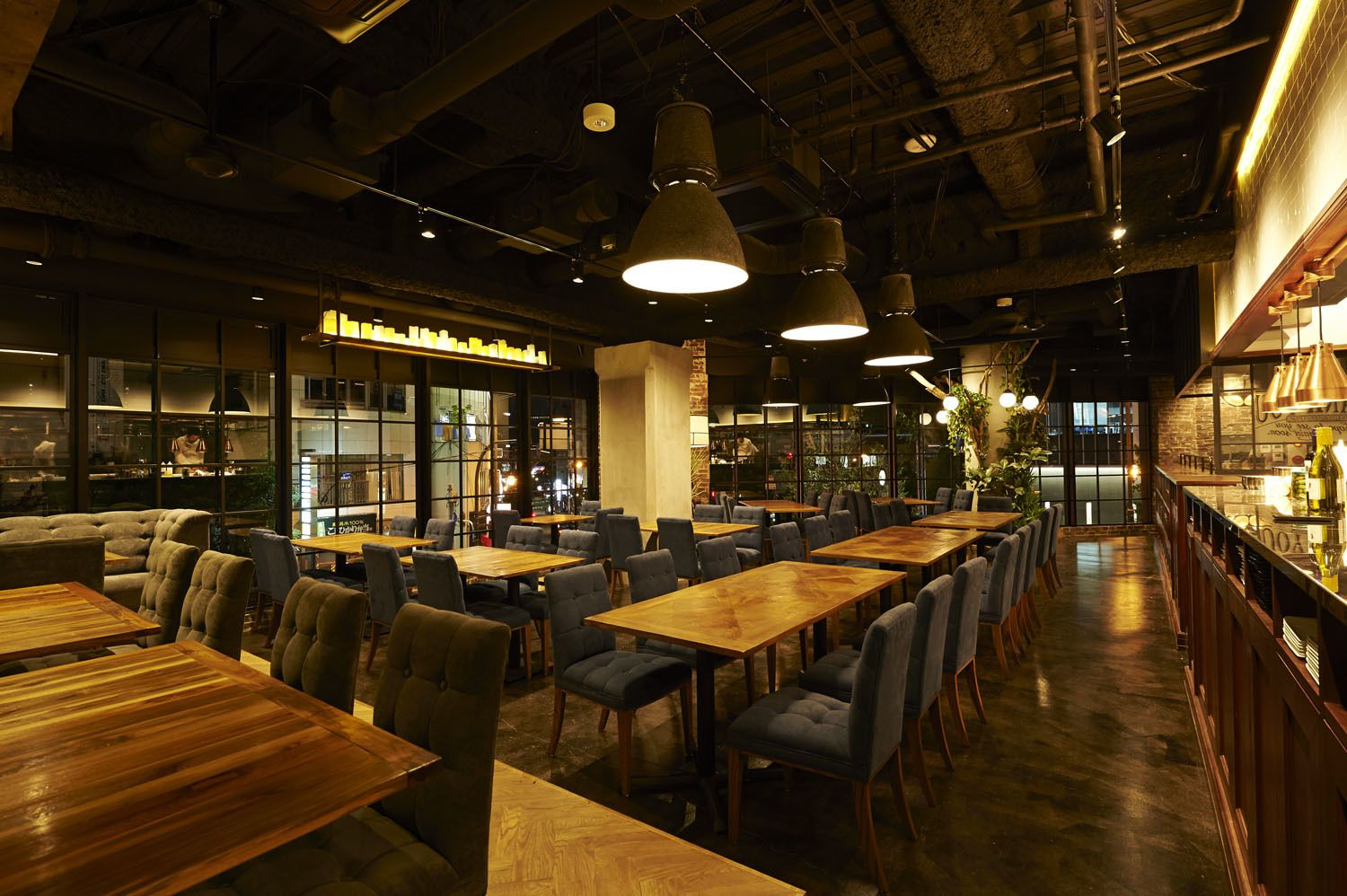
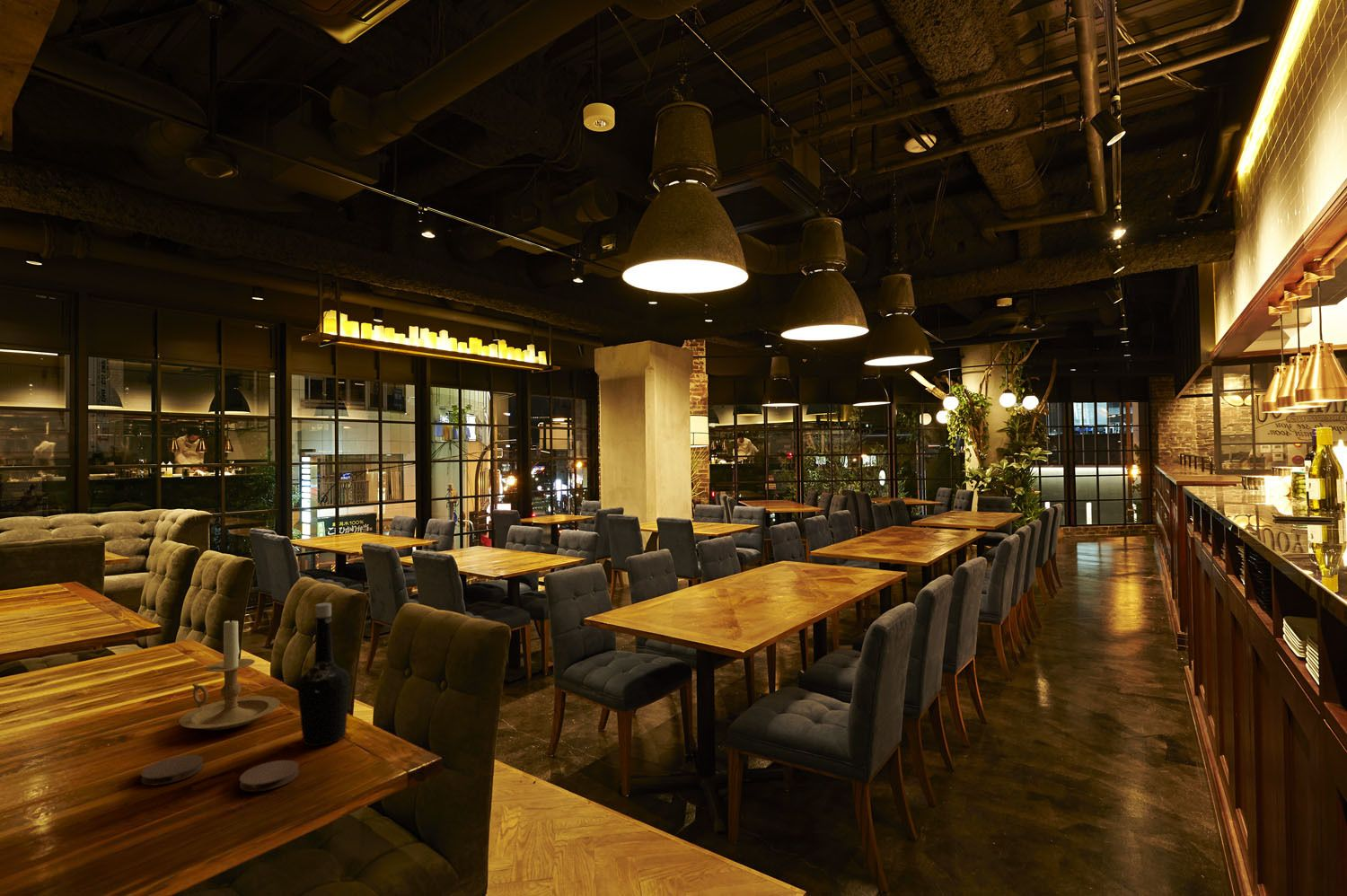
+ coaster [140,754,205,786]
+ coaster [239,760,300,793]
+ bottle [296,602,351,747]
+ candle holder [178,616,281,731]
